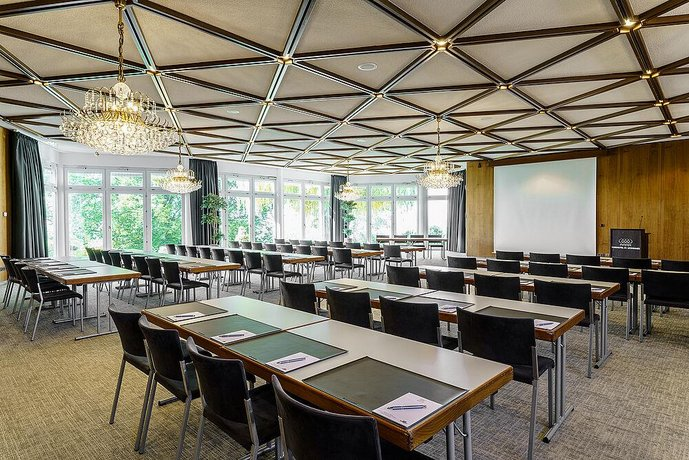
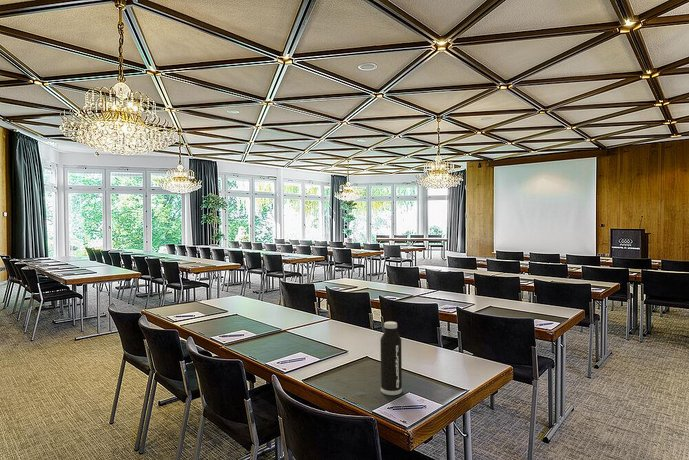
+ water bottle [379,321,403,396]
